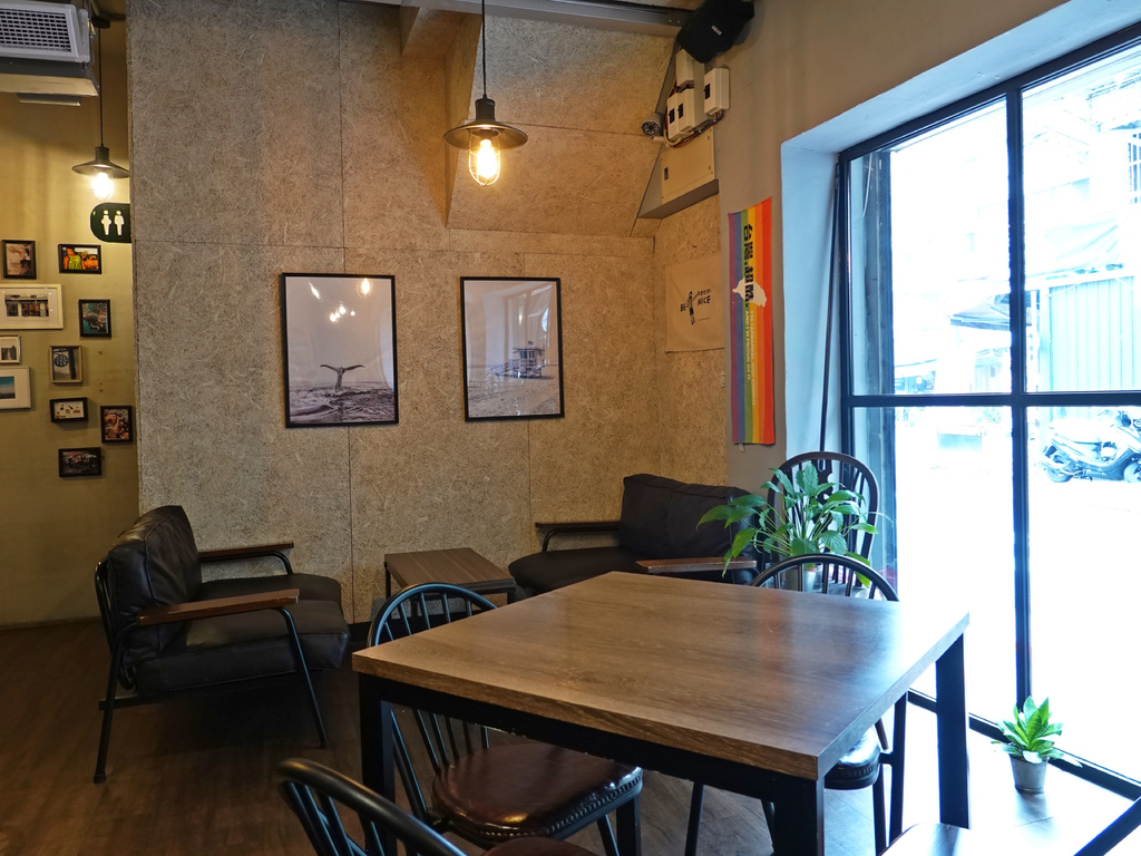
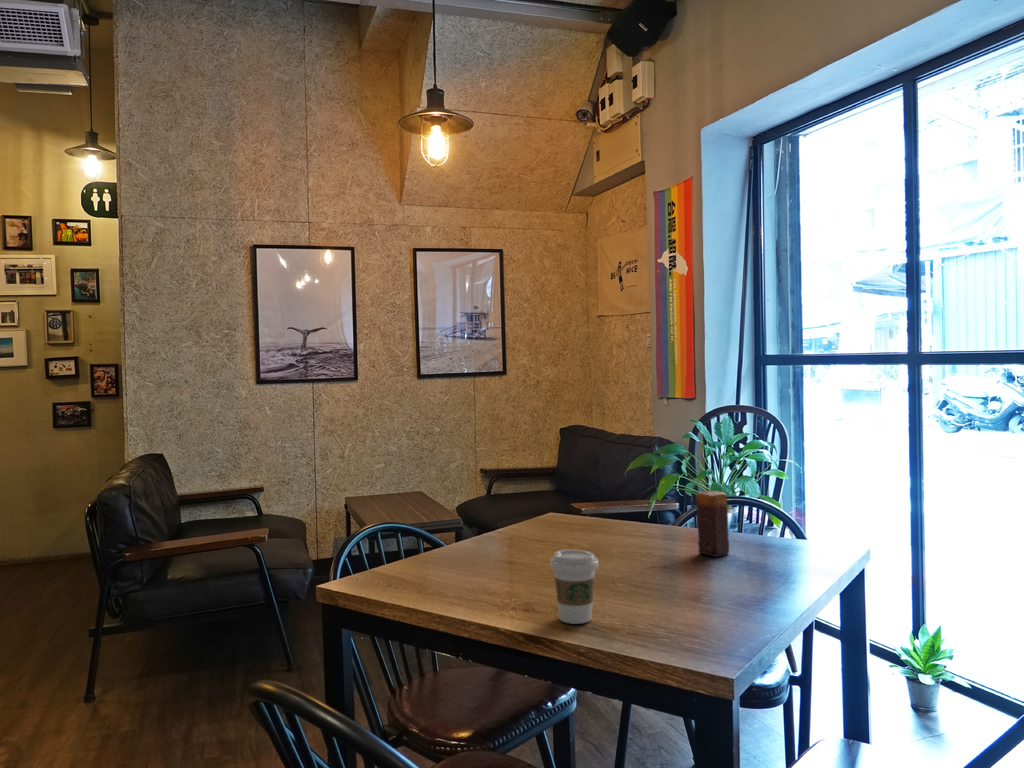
+ coffee cup [549,548,600,625]
+ candle [695,490,730,558]
